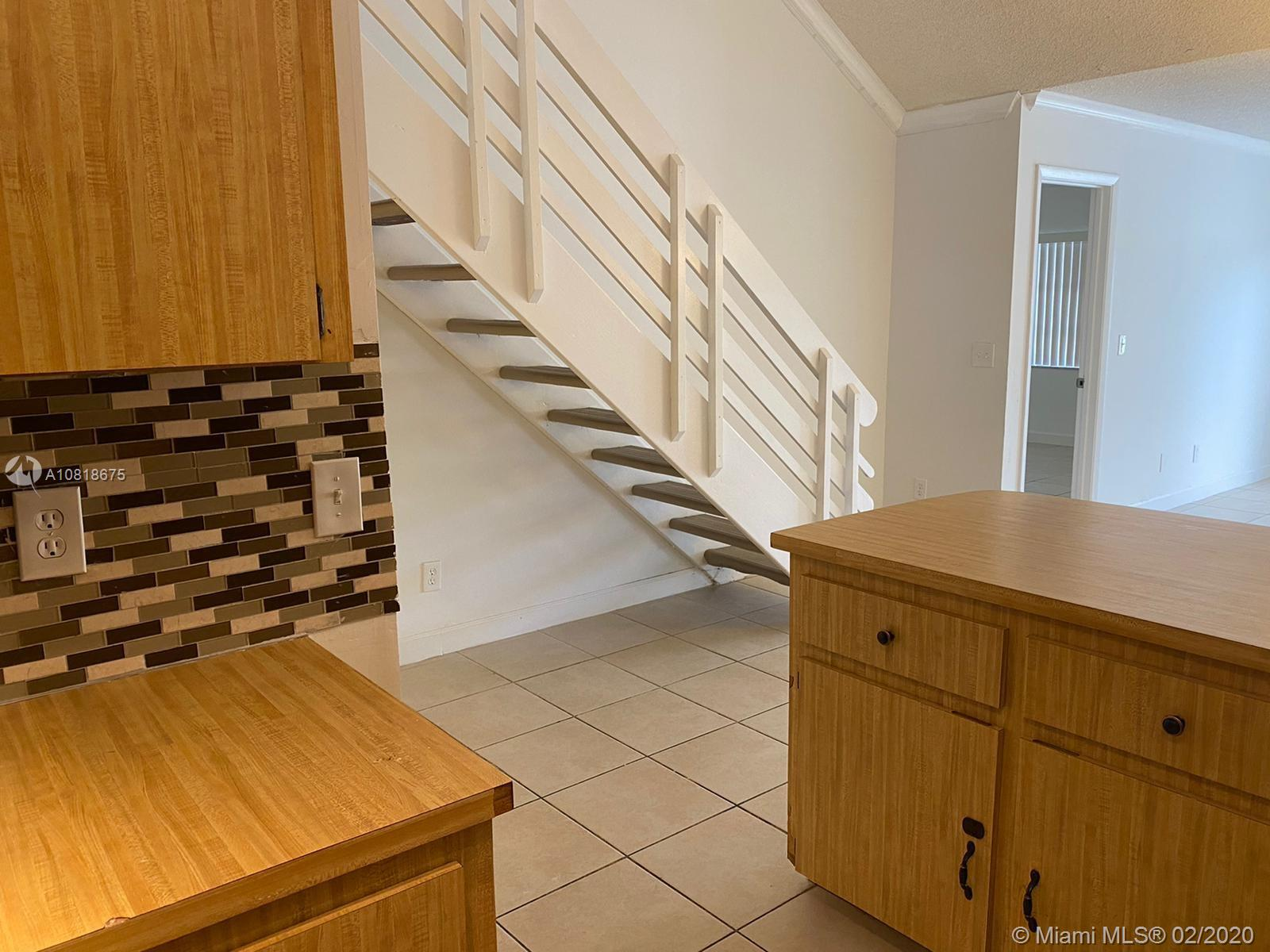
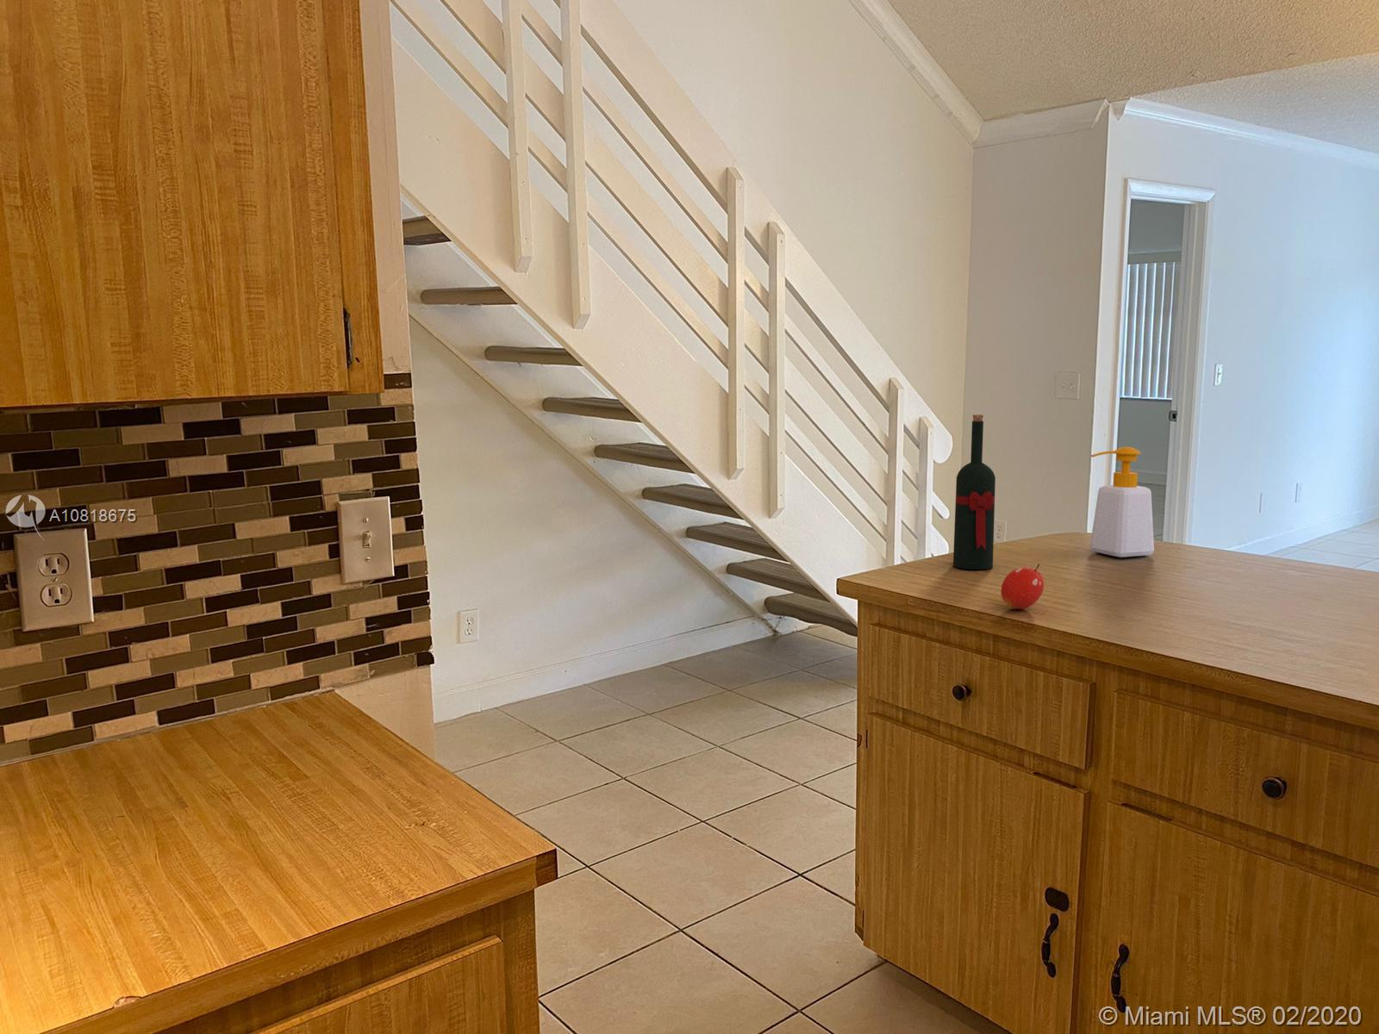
+ fruit [1001,563,1045,610]
+ soap bottle [1089,446,1155,558]
+ wine bottle [952,414,997,570]
